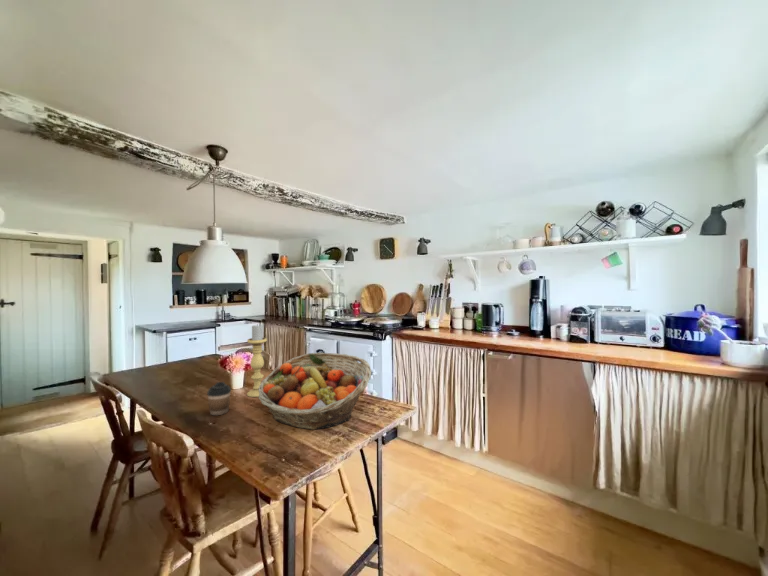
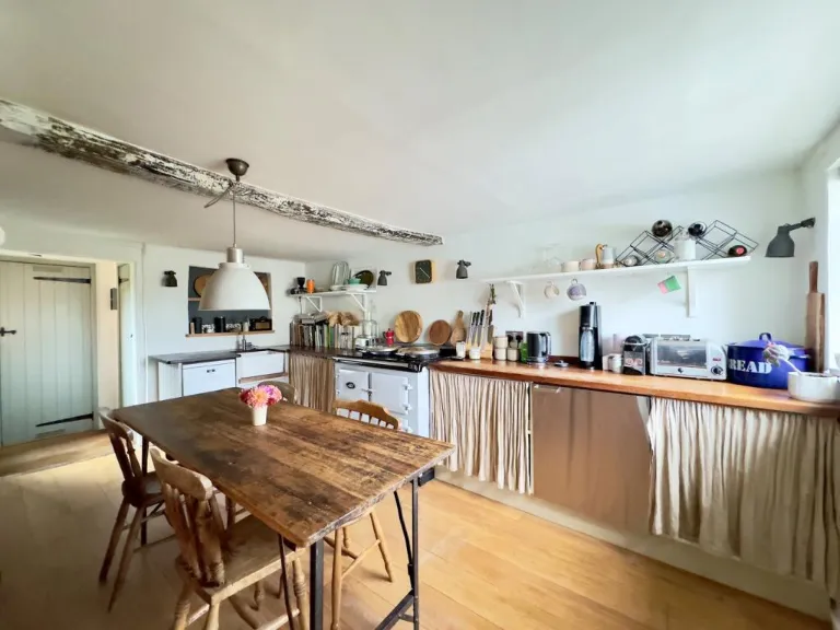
- fruit basket [257,352,372,431]
- coffee cup [206,381,232,416]
- candle holder [246,323,268,398]
